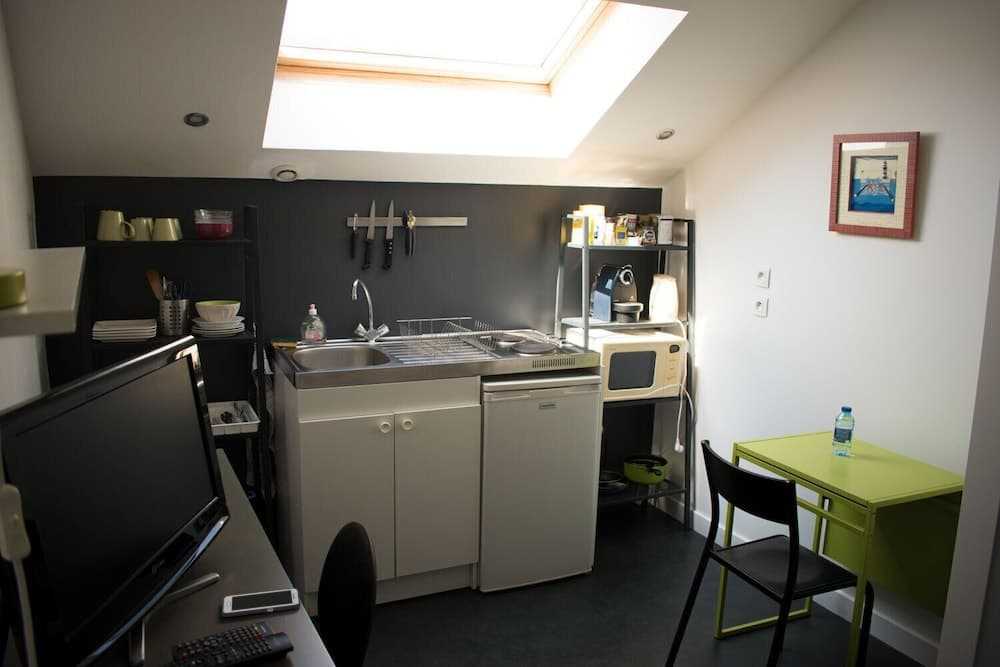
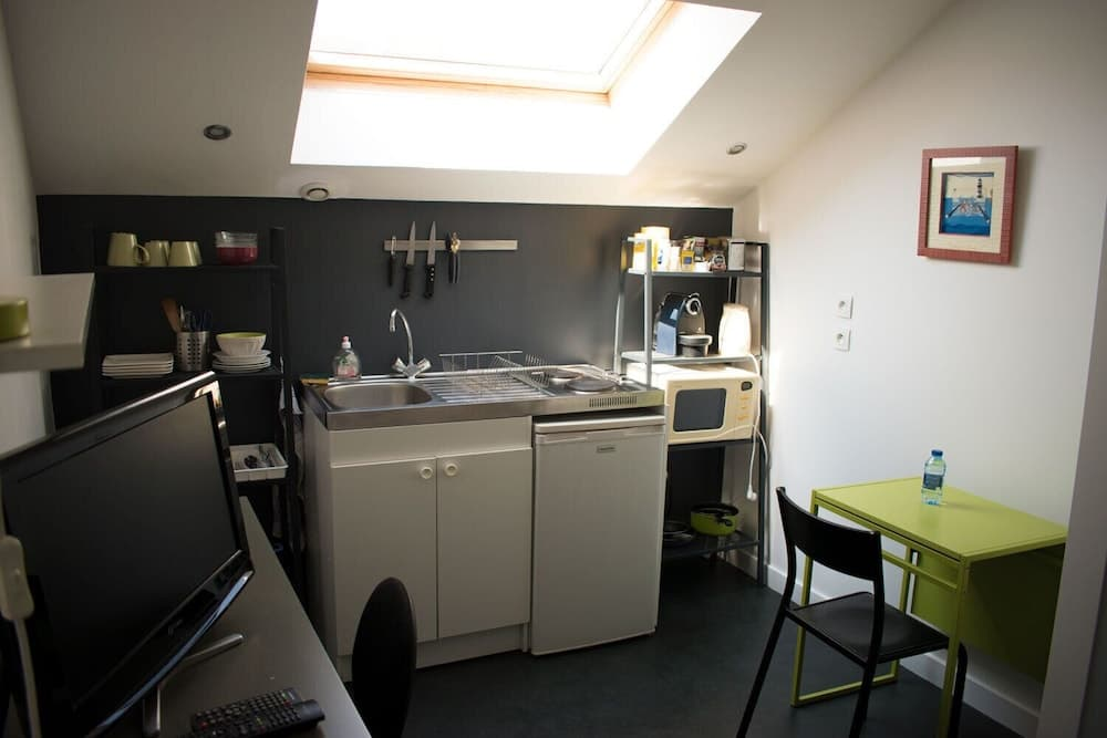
- cell phone [221,587,301,618]
